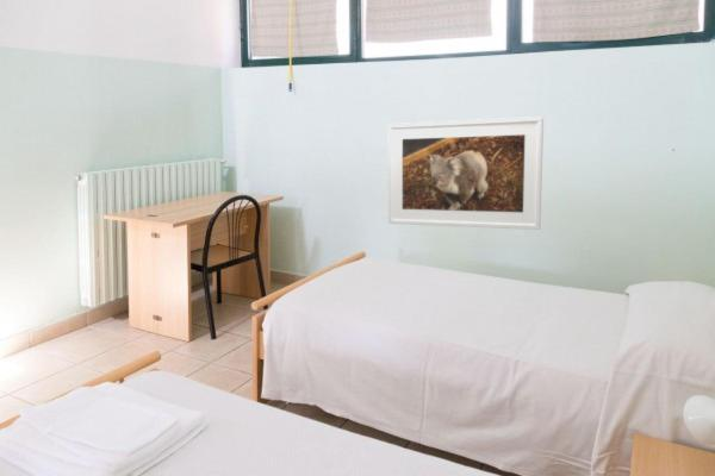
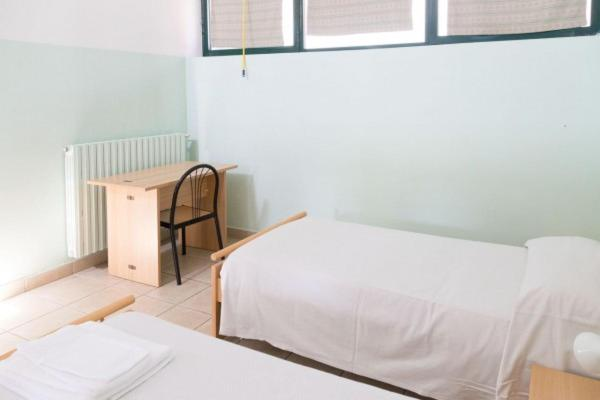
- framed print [387,115,545,231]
